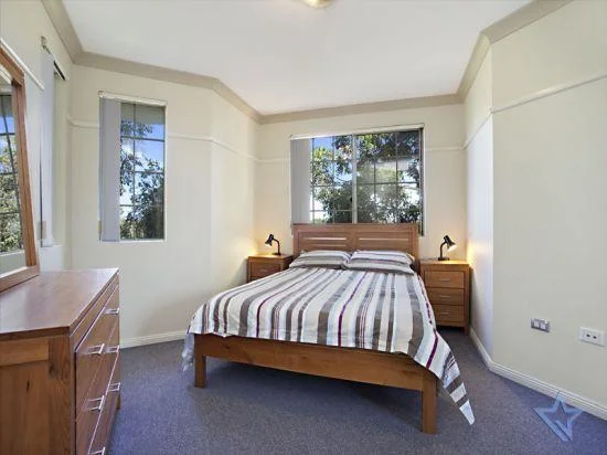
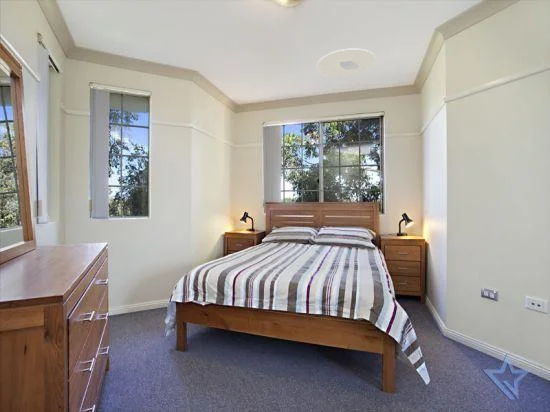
+ ceiling light [316,48,377,78]
